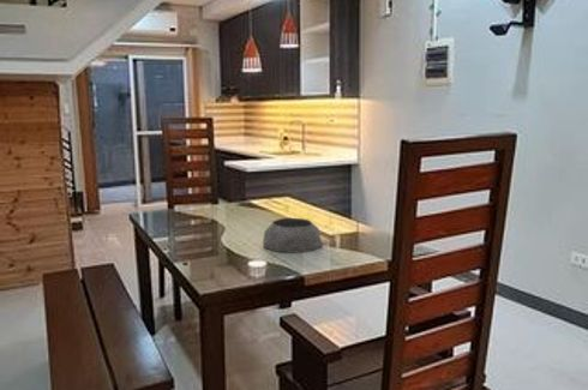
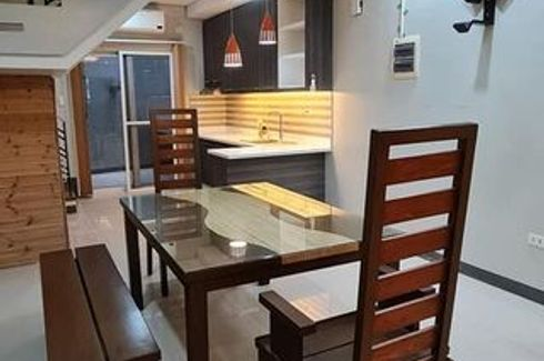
- plant pot [262,217,323,254]
